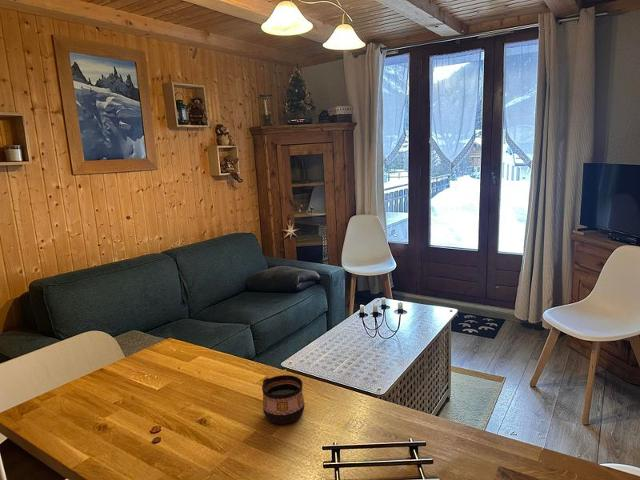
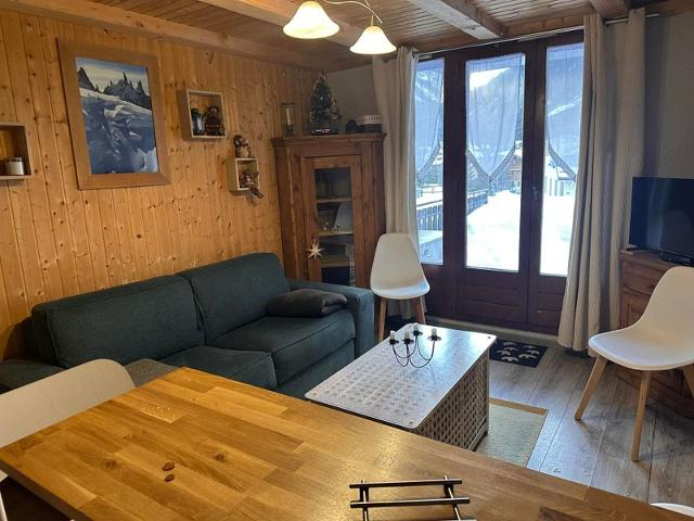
- cup [261,374,306,425]
